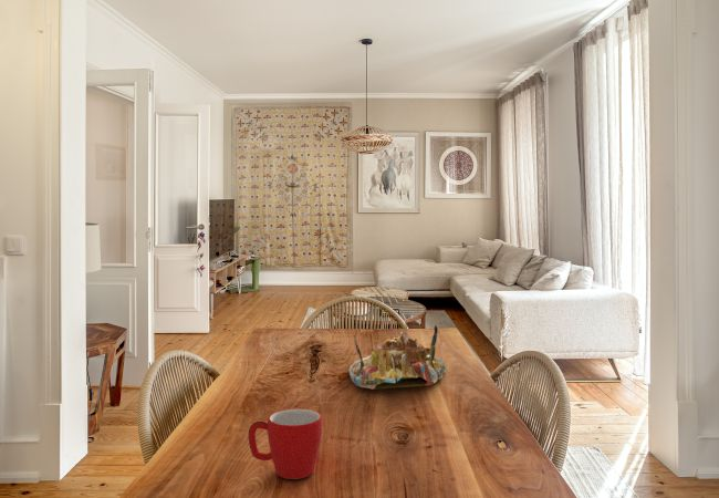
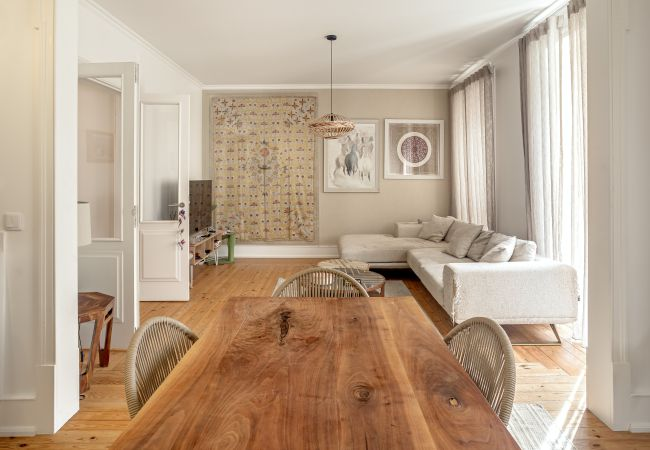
- mug [248,407,323,480]
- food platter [347,321,447,391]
